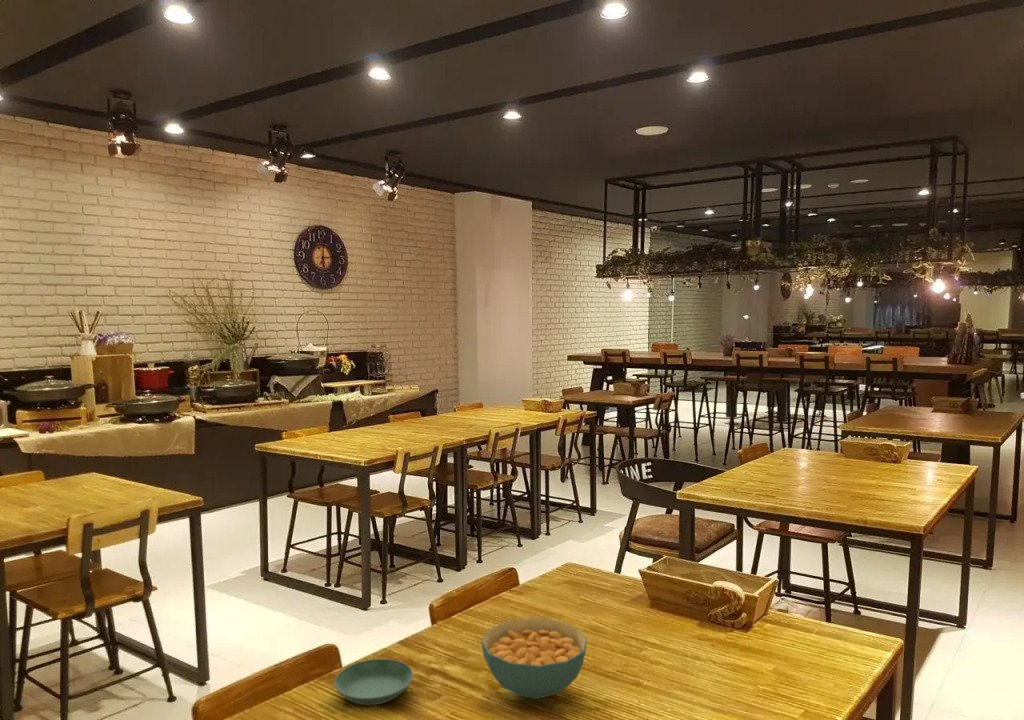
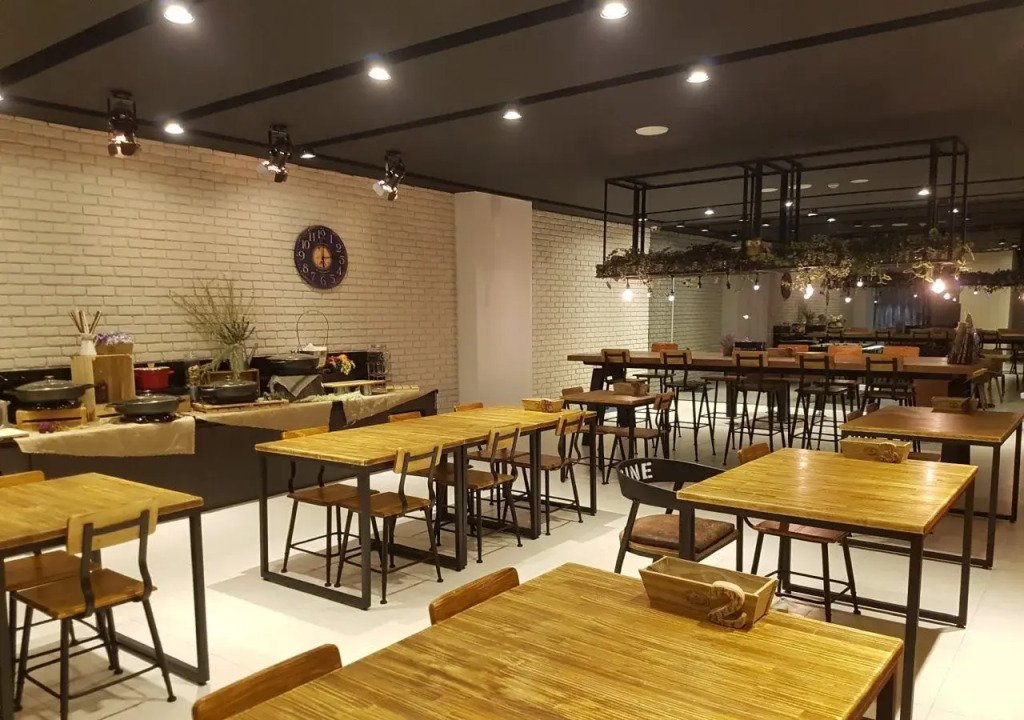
- saucer [333,658,414,706]
- cereal bowl [480,617,588,700]
